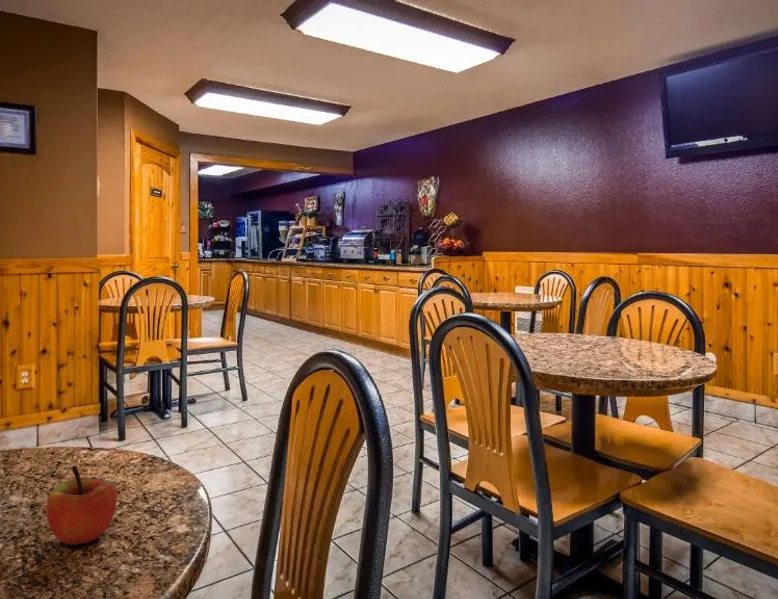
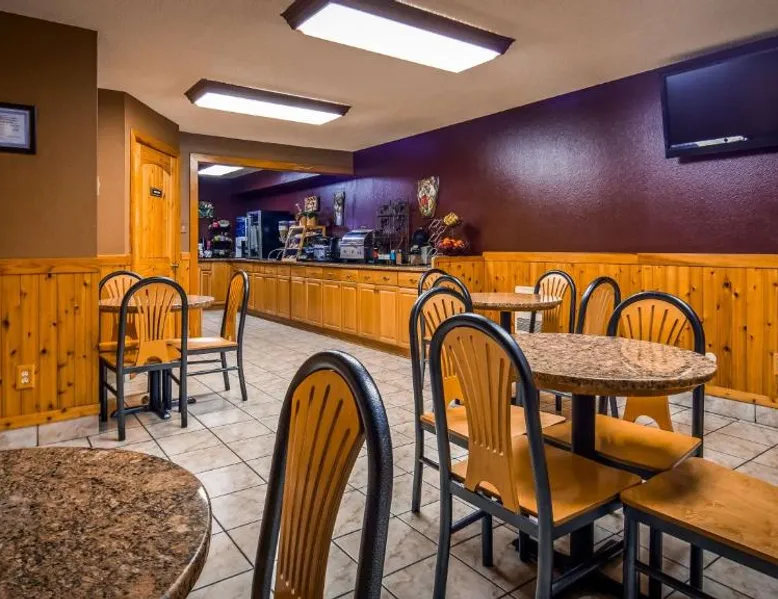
- apple [45,465,119,546]
